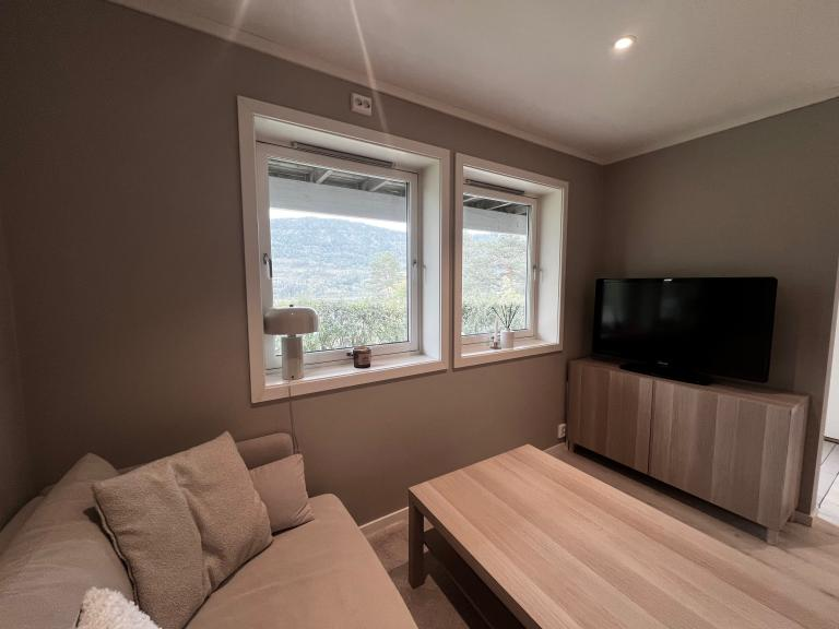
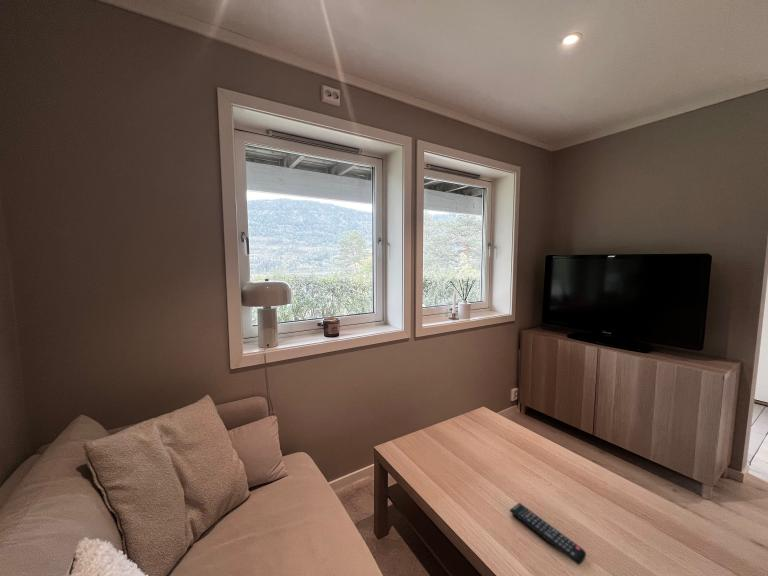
+ remote control [509,502,587,566]
